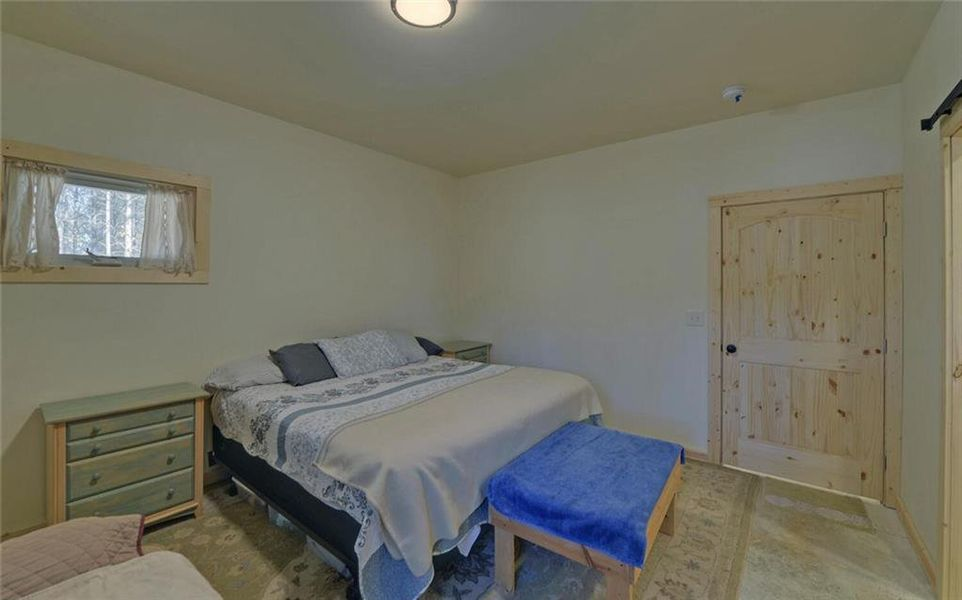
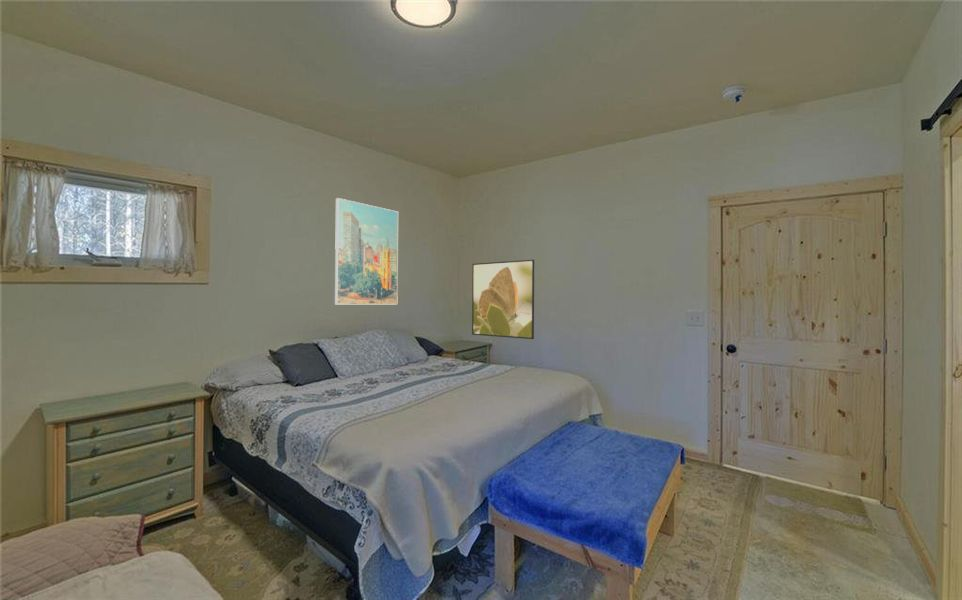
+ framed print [334,197,399,305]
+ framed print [471,259,535,340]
